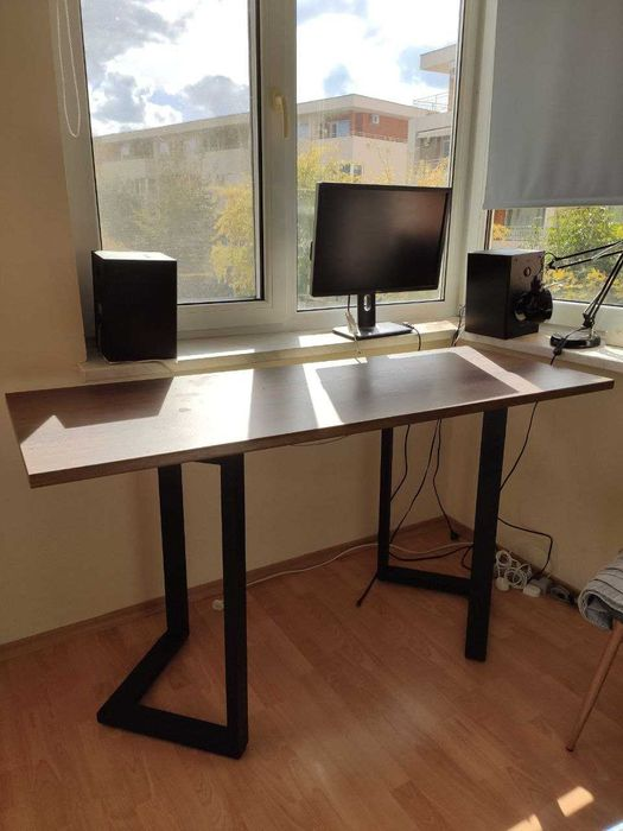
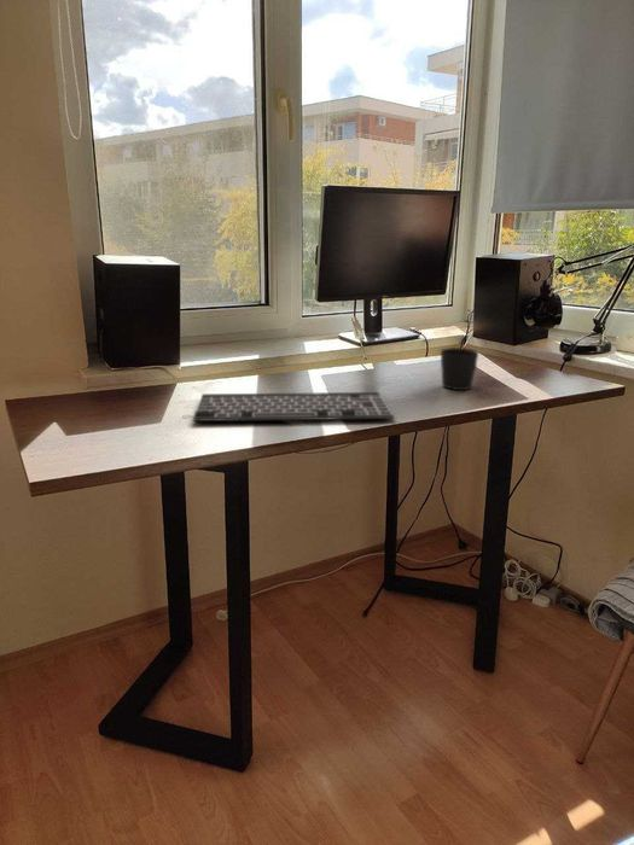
+ cup [440,346,479,391]
+ keyboard [191,391,396,422]
